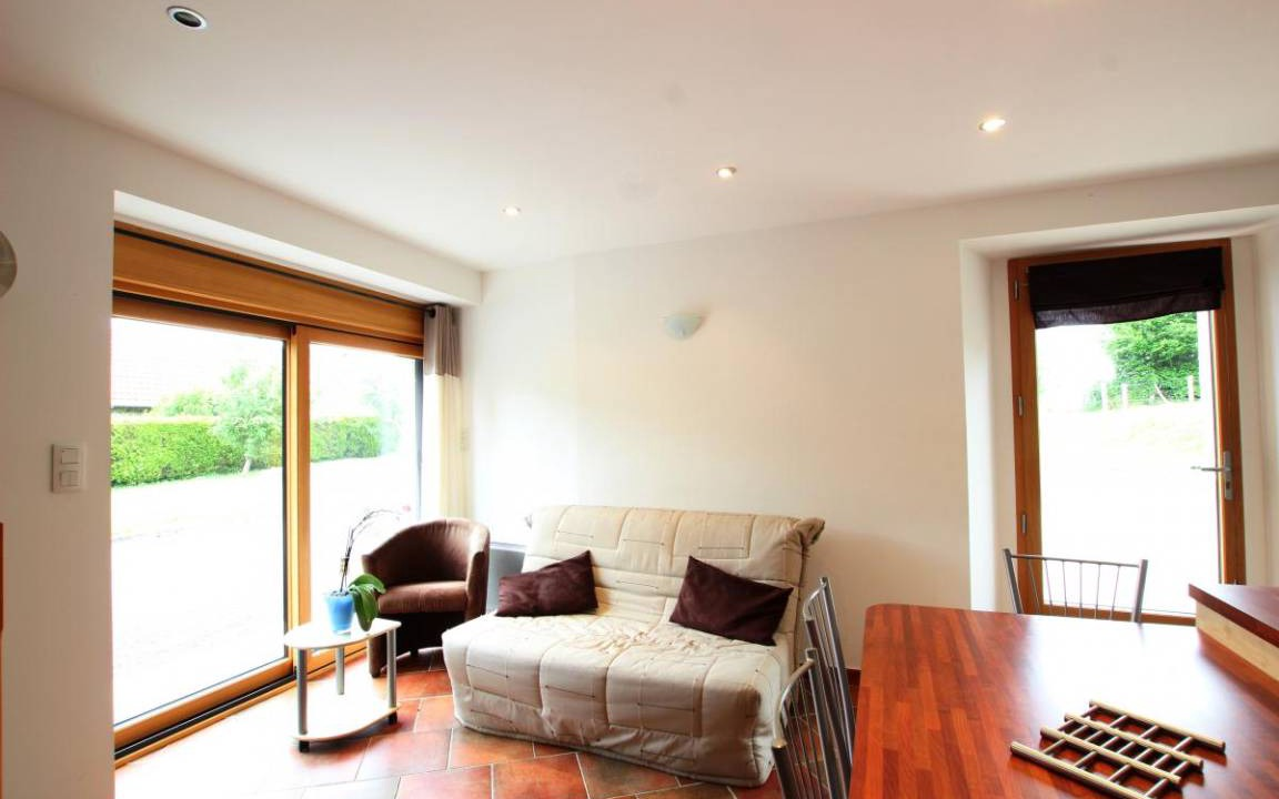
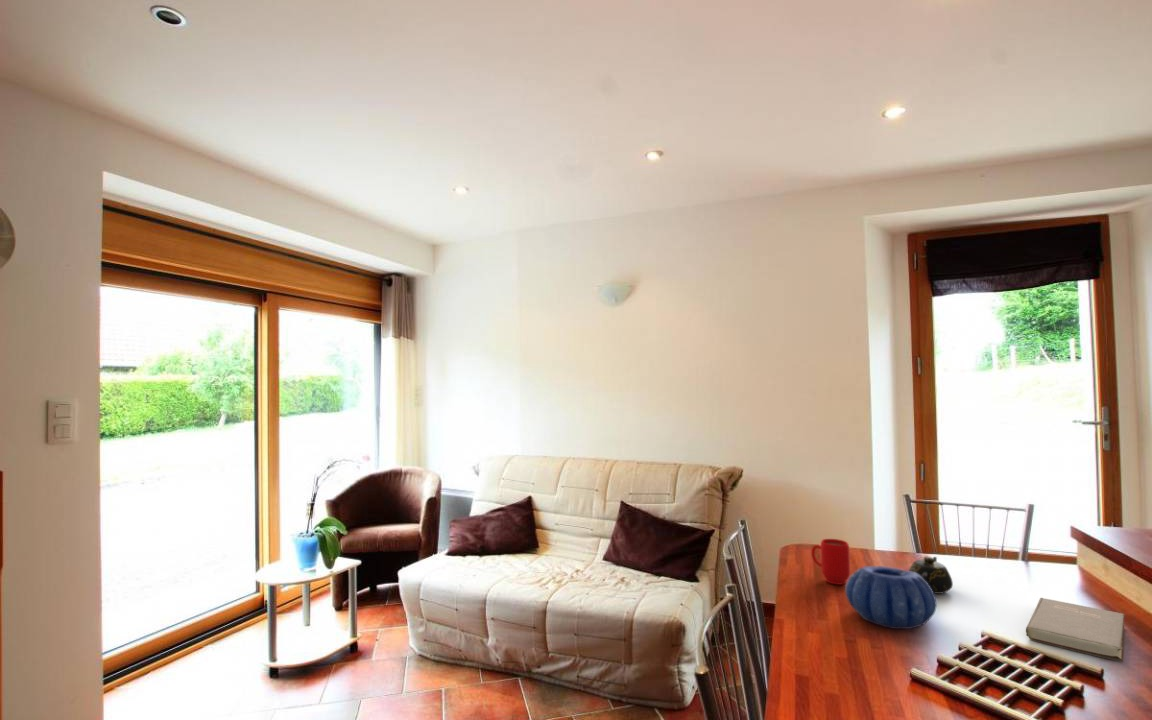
+ mug [810,538,851,586]
+ teapot [908,556,954,595]
+ book [1025,597,1125,663]
+ decorative bowl [844,565,938,630]
